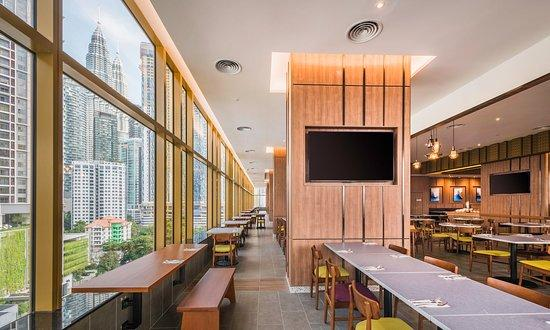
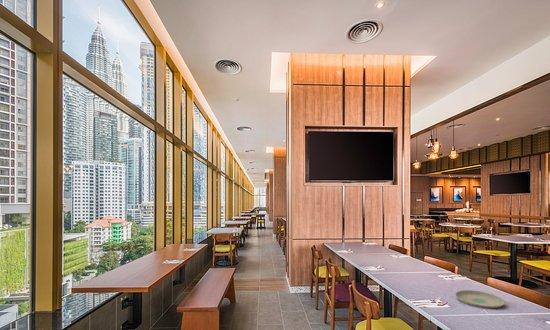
+ plate [455,290,506,309]
